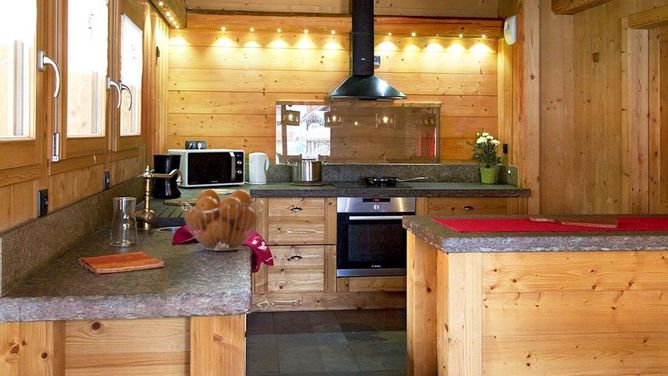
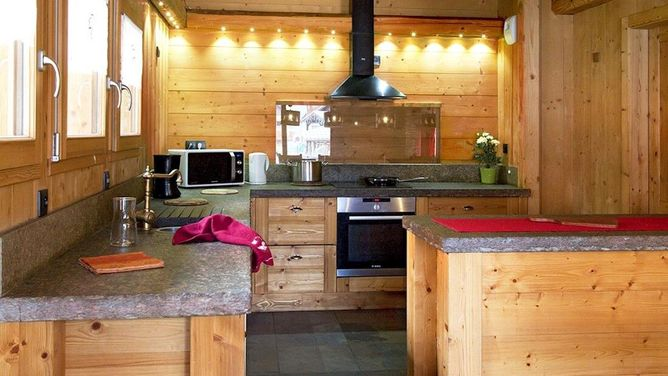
- fruit basket [180,188,264,252]
